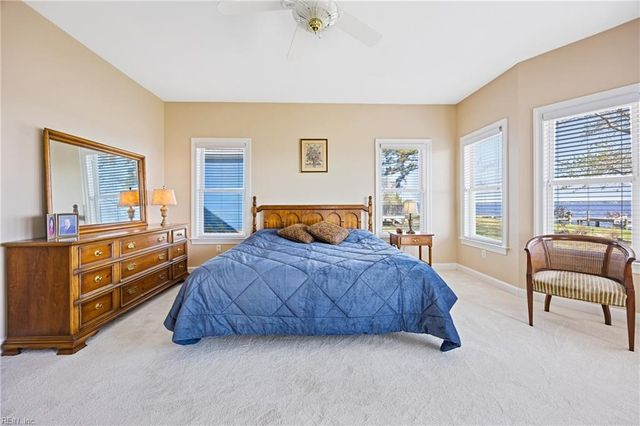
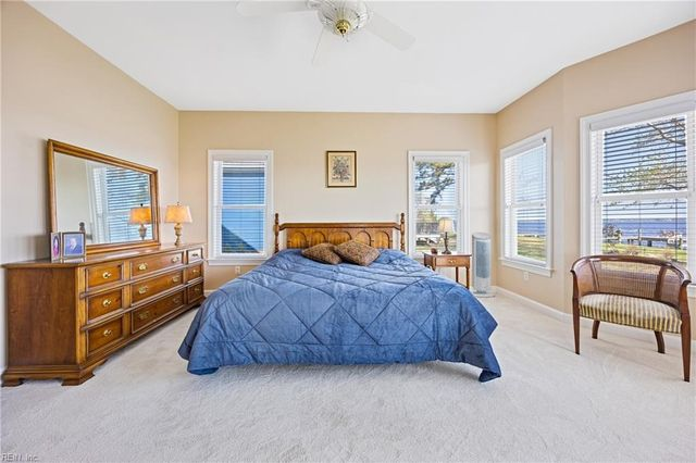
+ air purifier [471,232,497,298]
